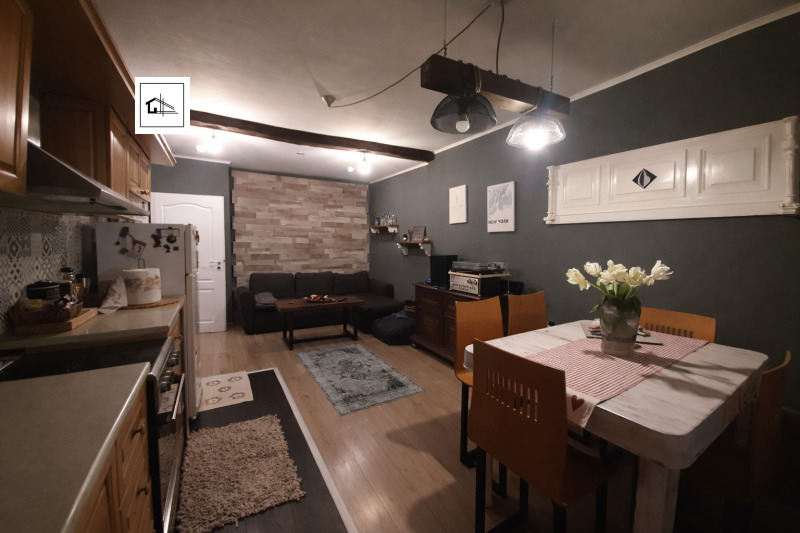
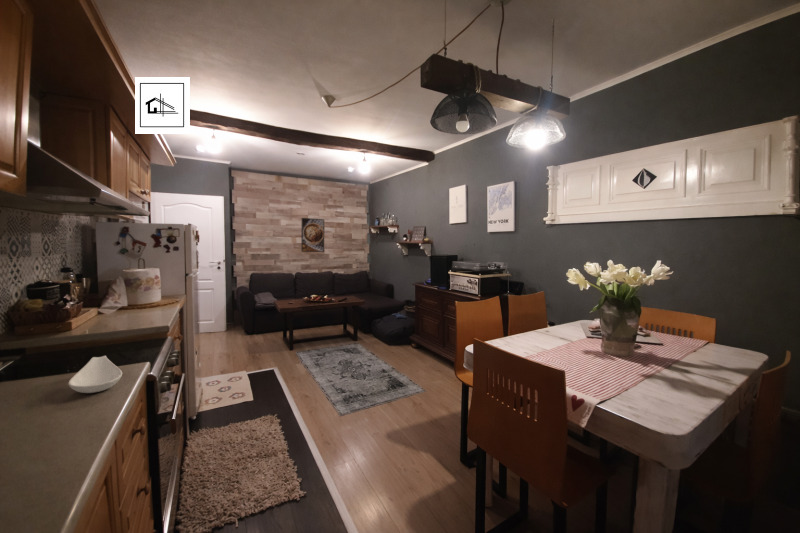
+ spoon rest [67,355,123,394]
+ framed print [301,217,325,253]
